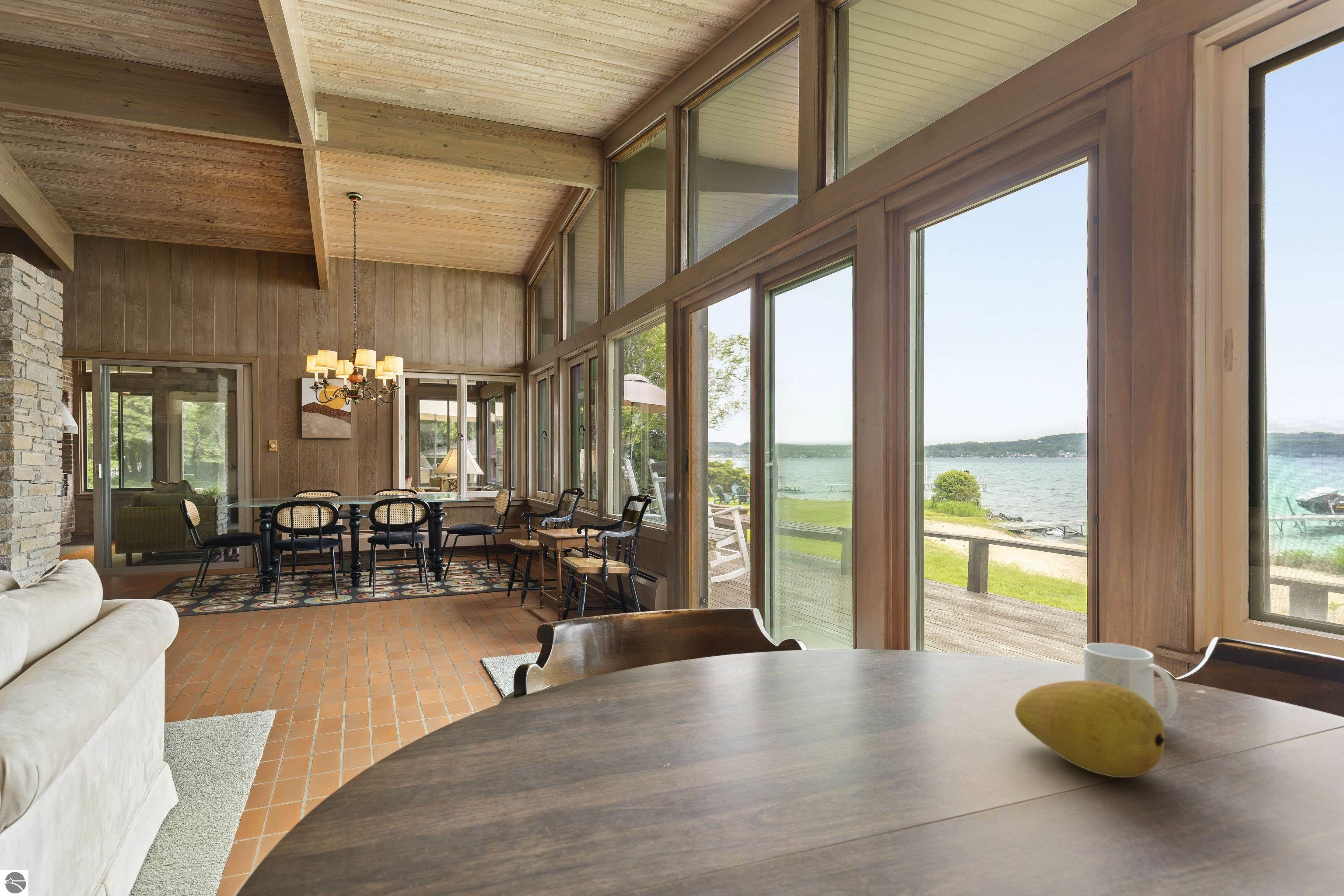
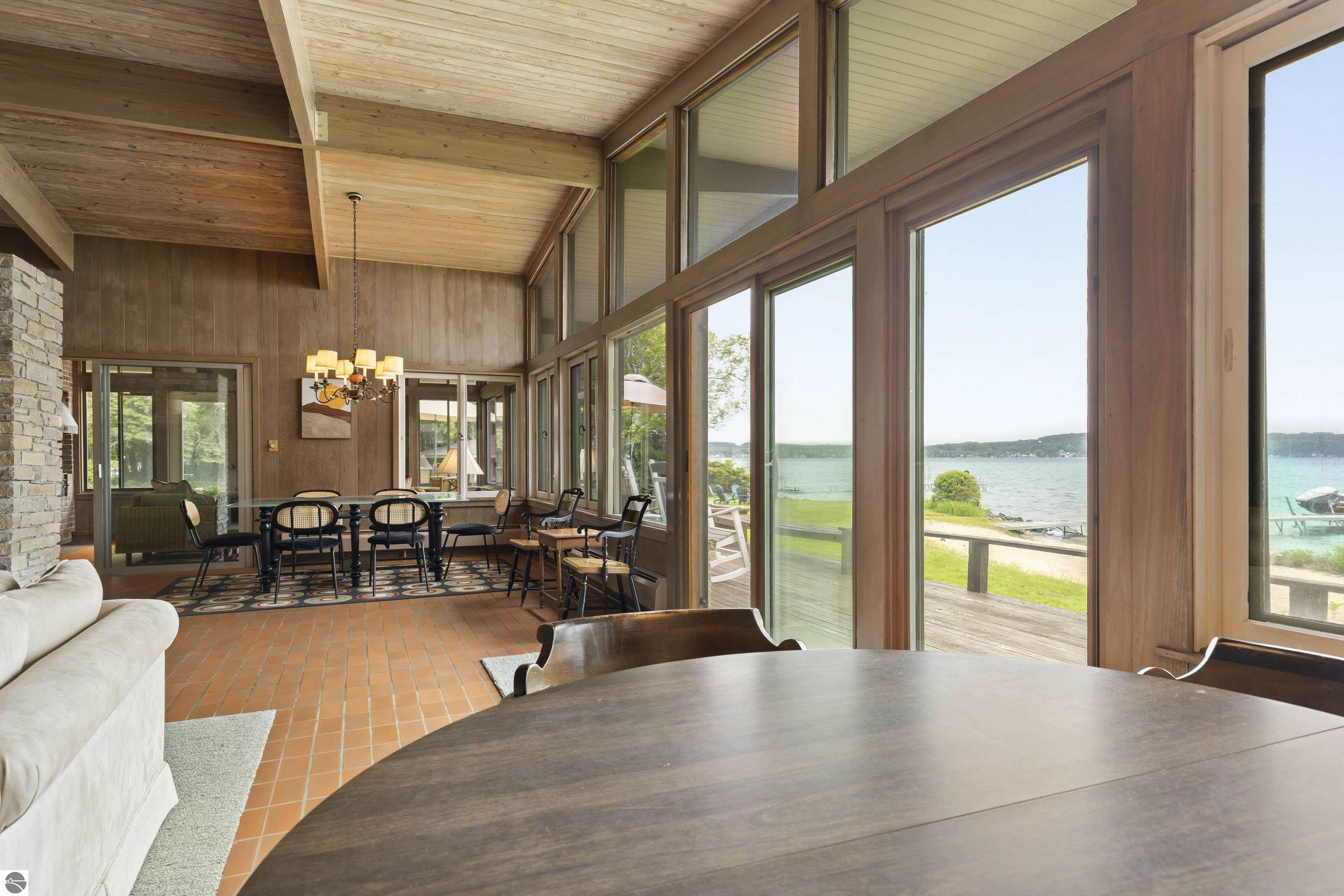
- mug [1084,642,1178,723]
- fruit [1015,680,1165,778]
